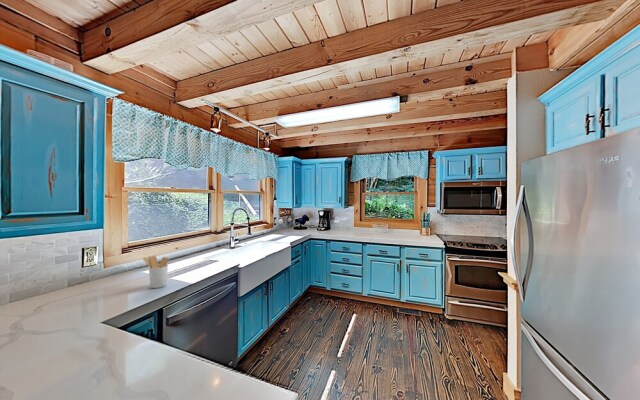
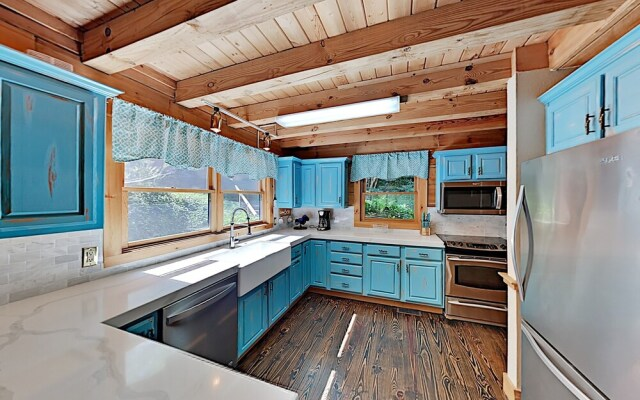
- utensil holder [142,255,170,289]
